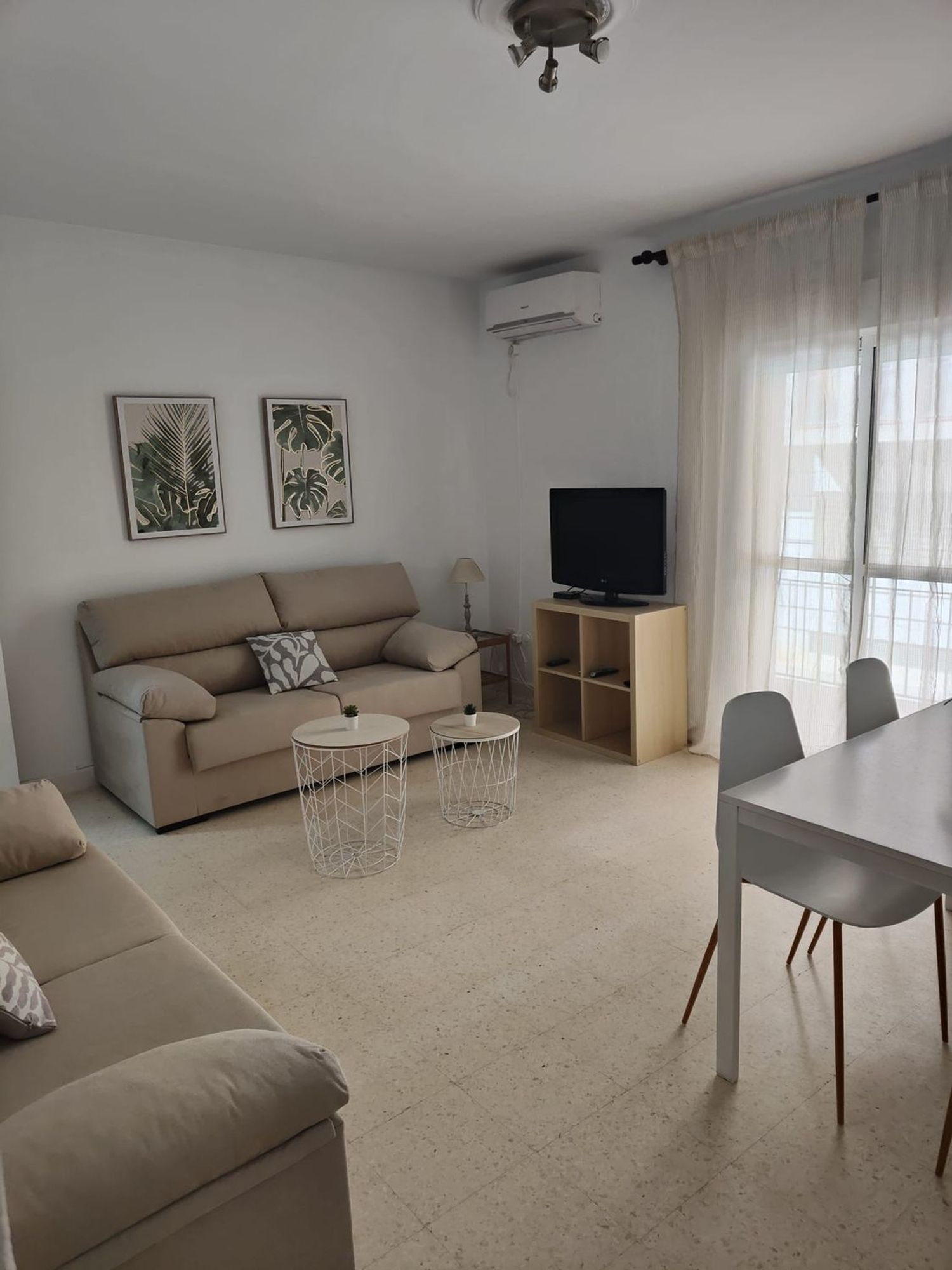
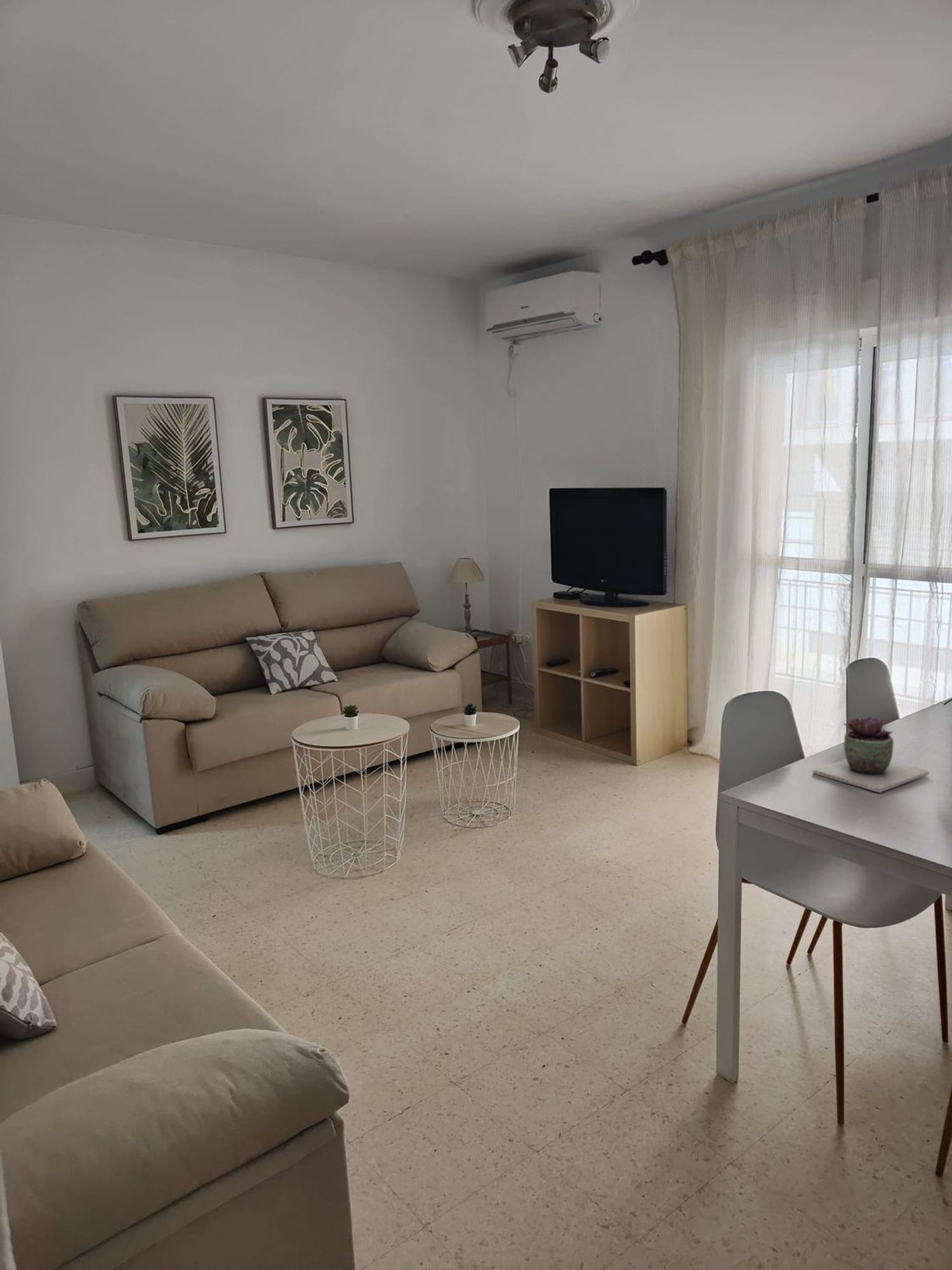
+ succulent plant [812,716,930,793]
